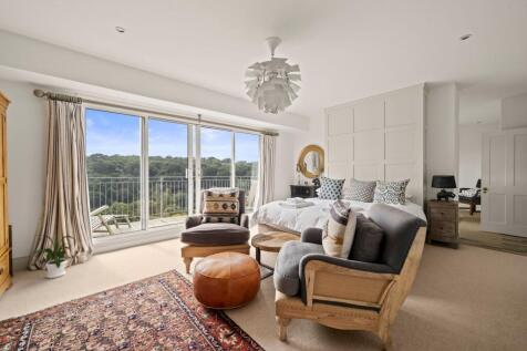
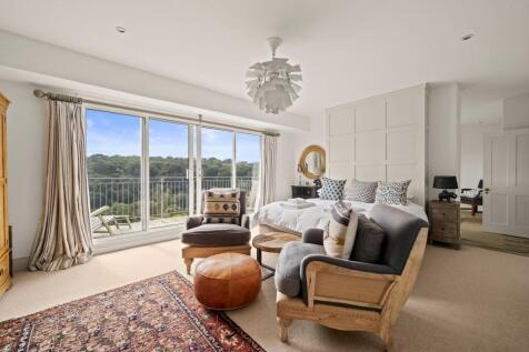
- house plant [31,234,76,279]
